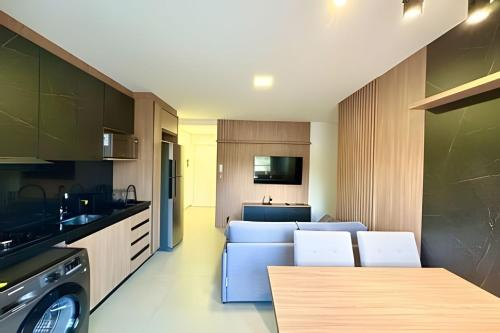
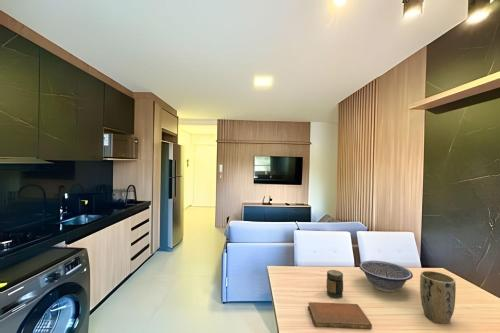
+ plant pot [419,270,457,325]
+ jar [325,269,344,299]
+ notebook [307,301,373,331]
+ decorative bowl [358,260,414,293]
